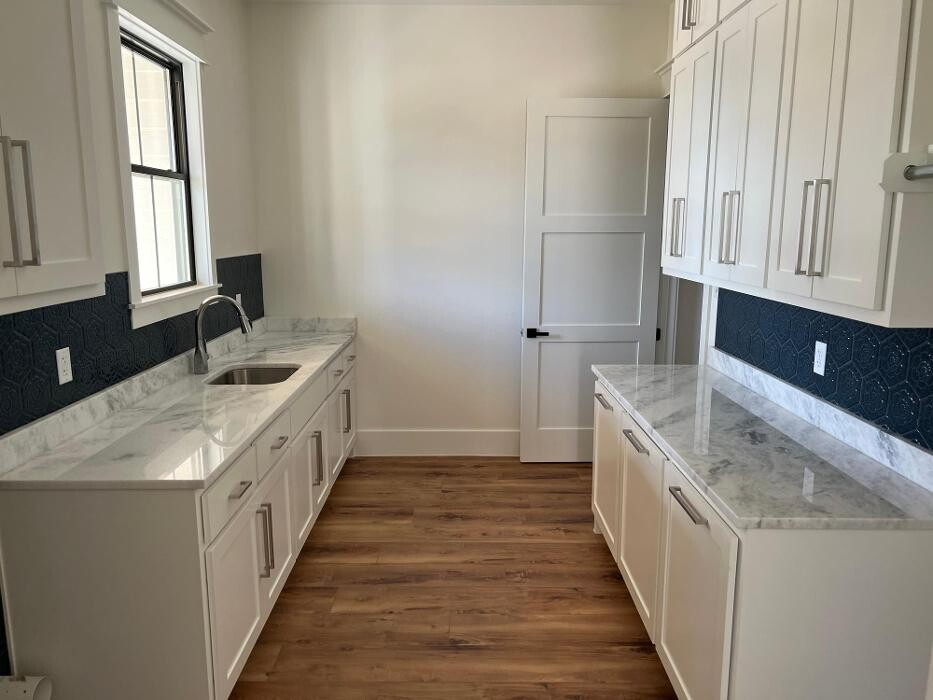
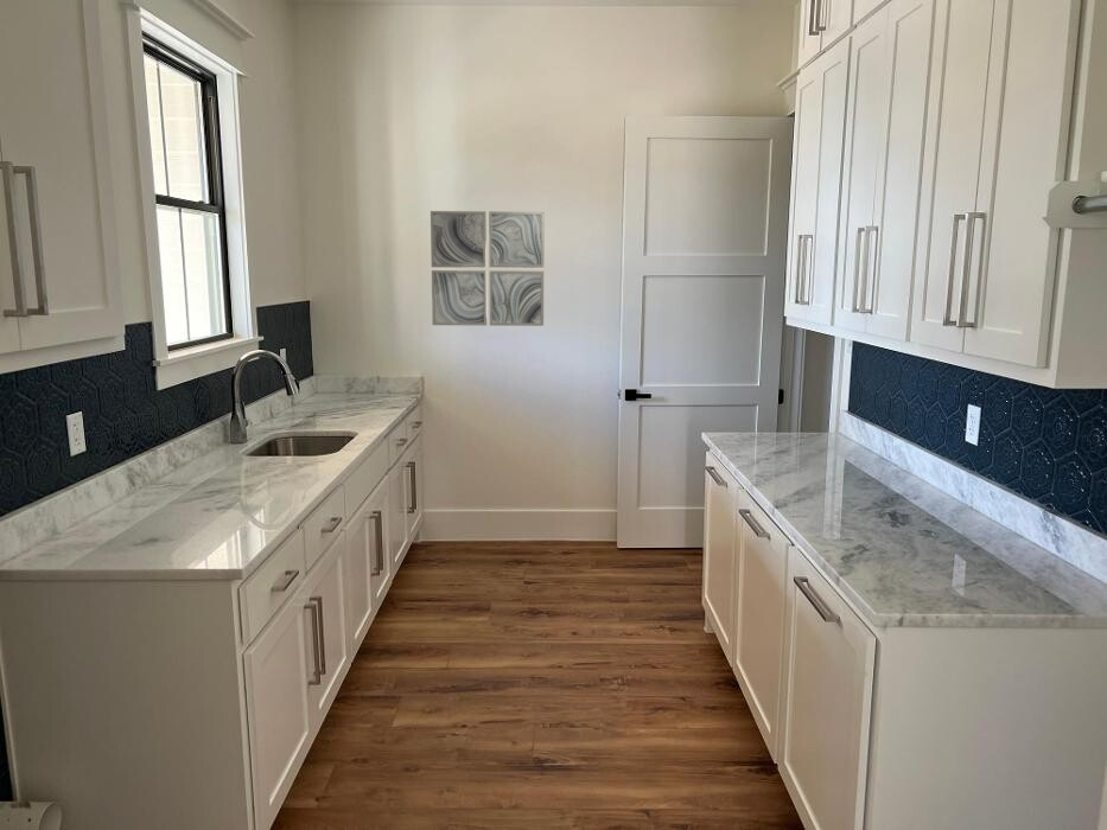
+ wall art [430,210,546,327]
